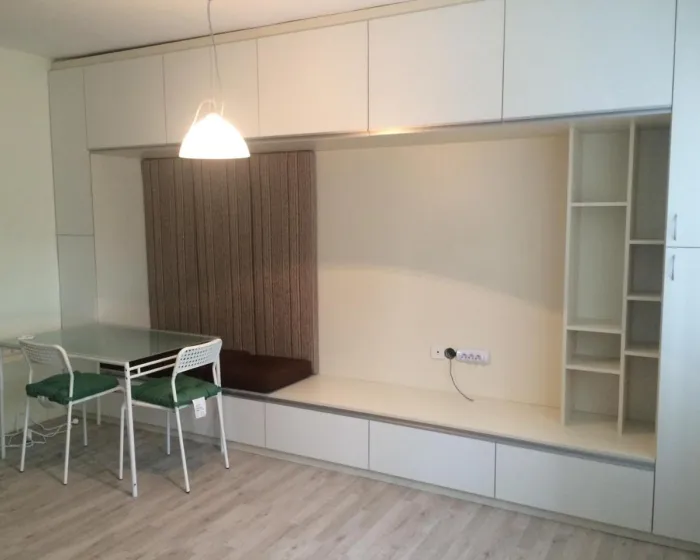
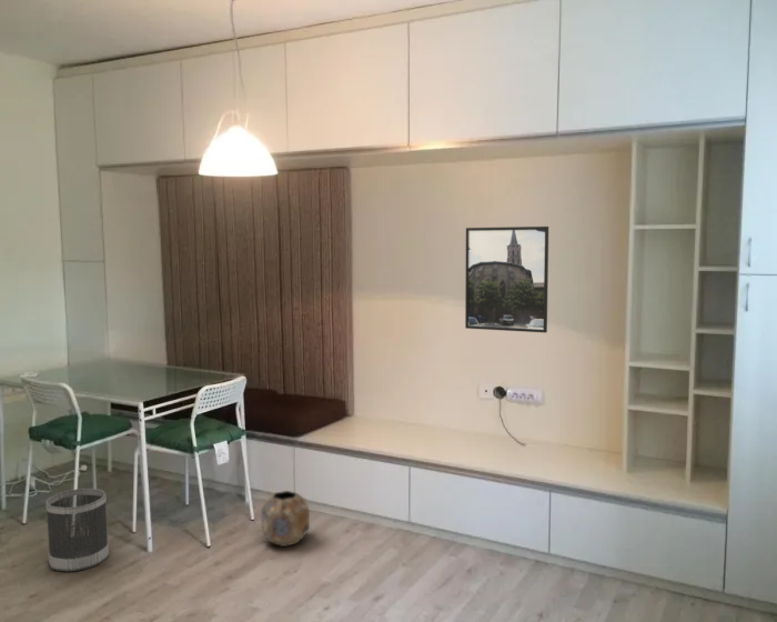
+ wastebasket [44,488,110,572]
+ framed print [464,225,549,333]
+ planter [260,490,311,548]
